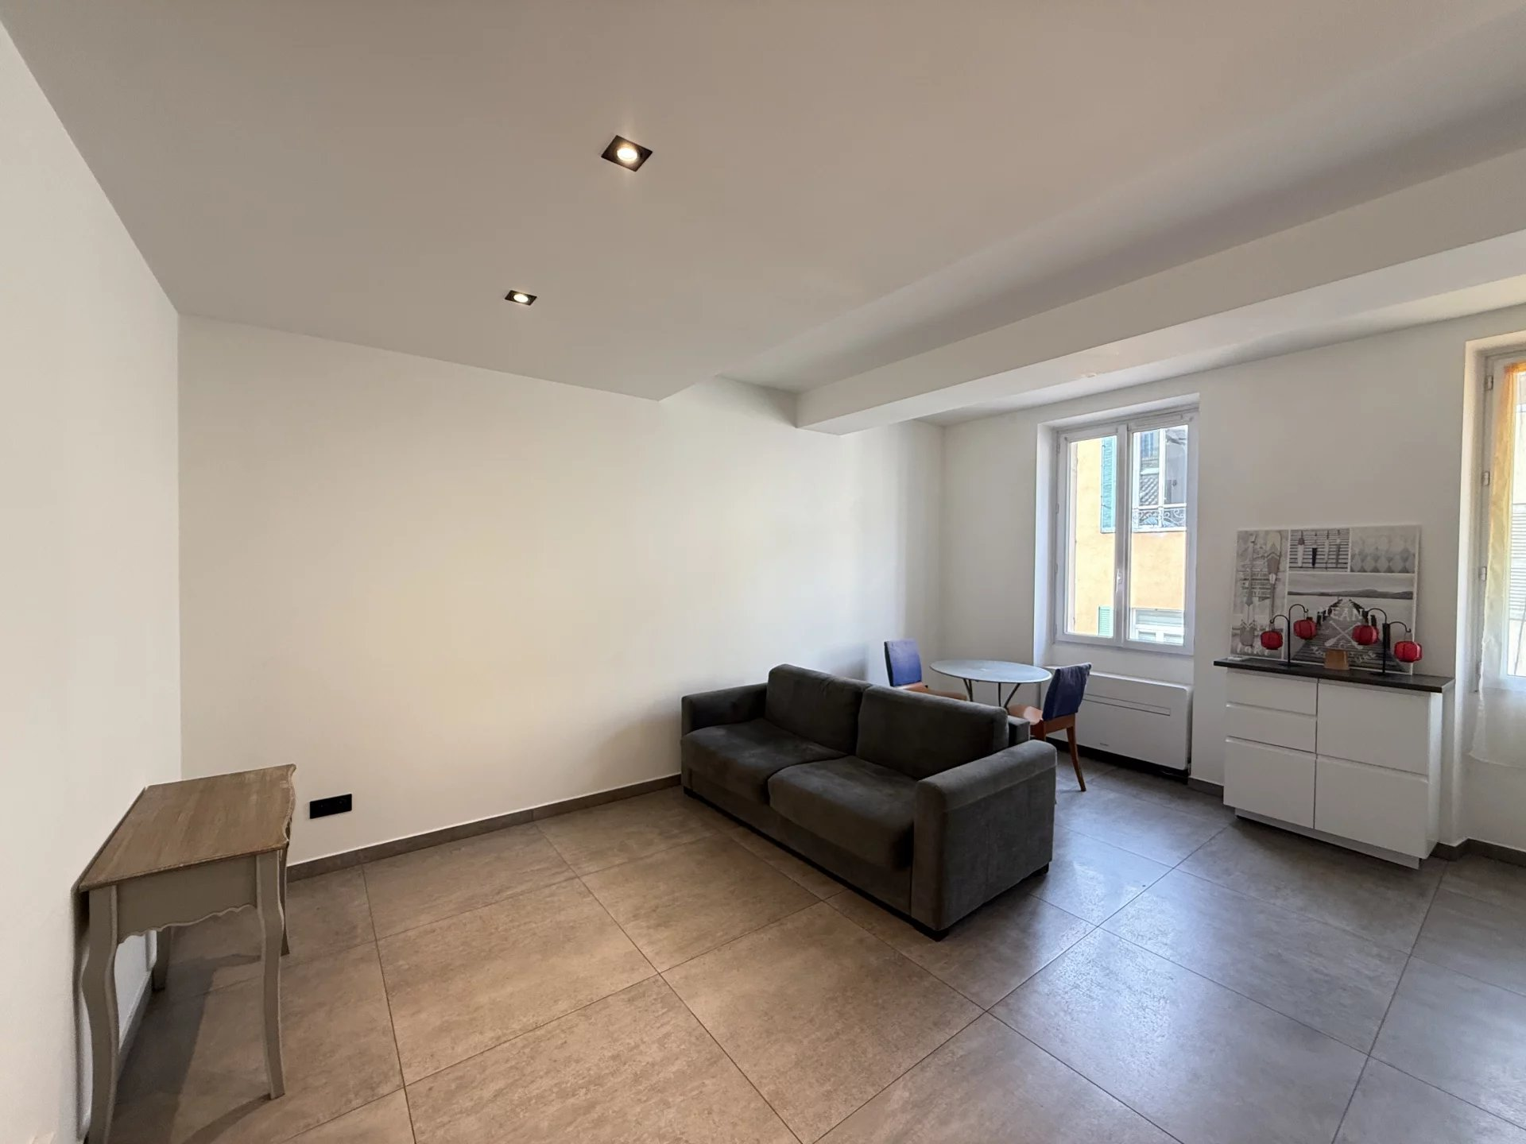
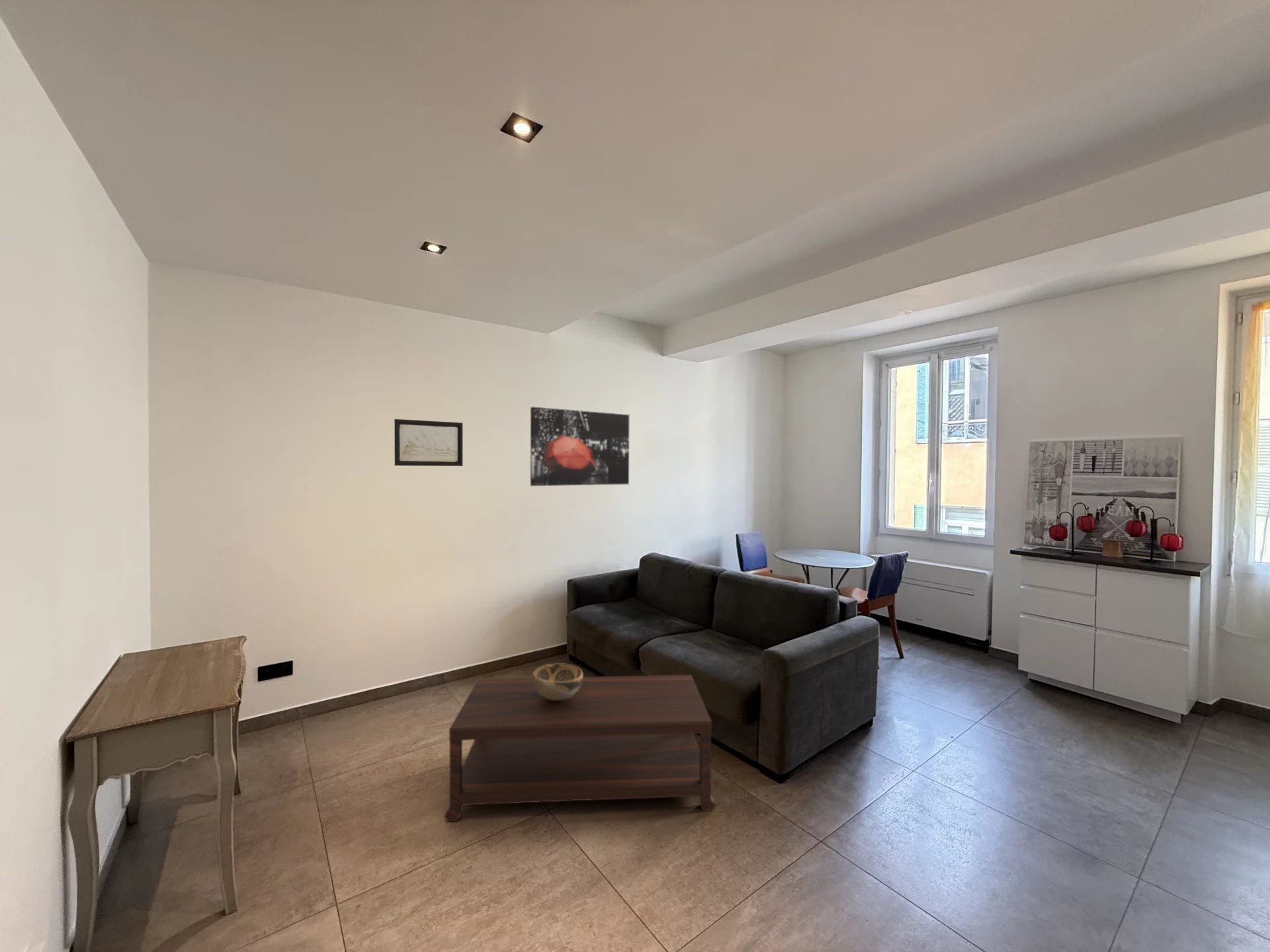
+ decorative bowl [532,662,584,700]
+ wall art [530,406,630,487]
+ wall art [394,418,464,467]
+ coffee table [444,674,716,822]
